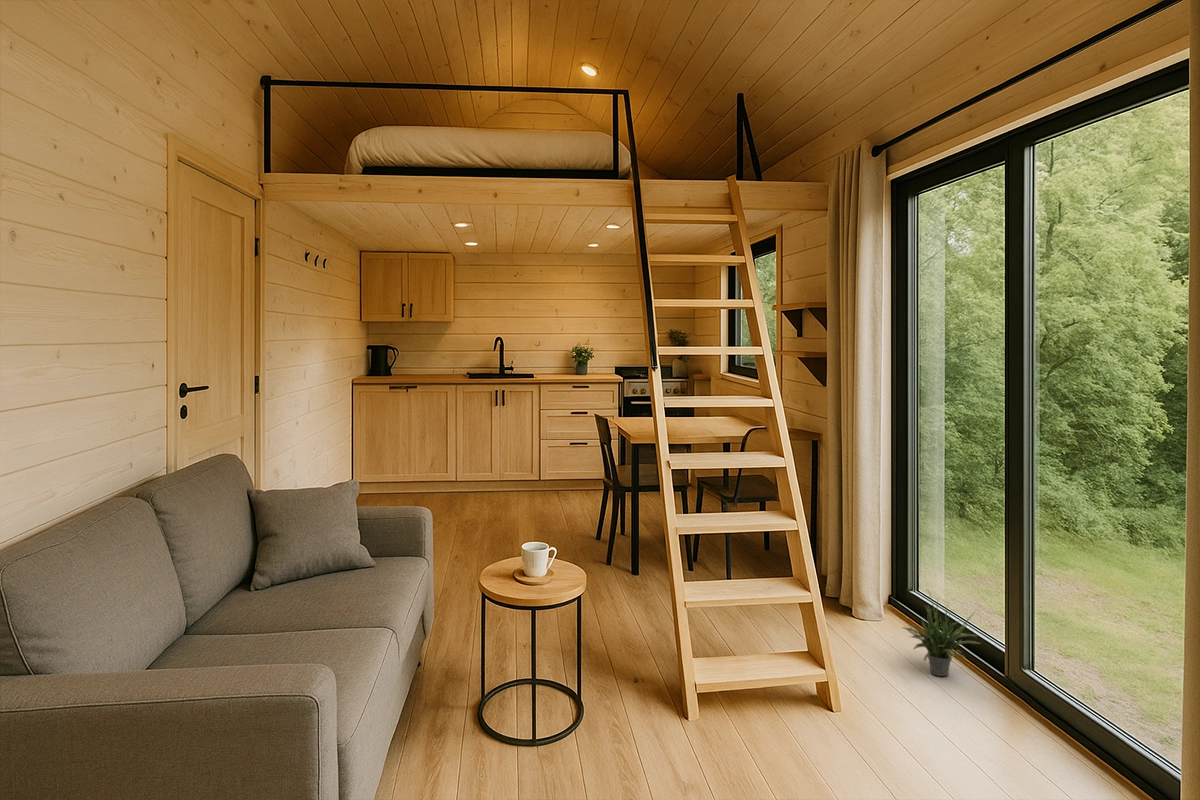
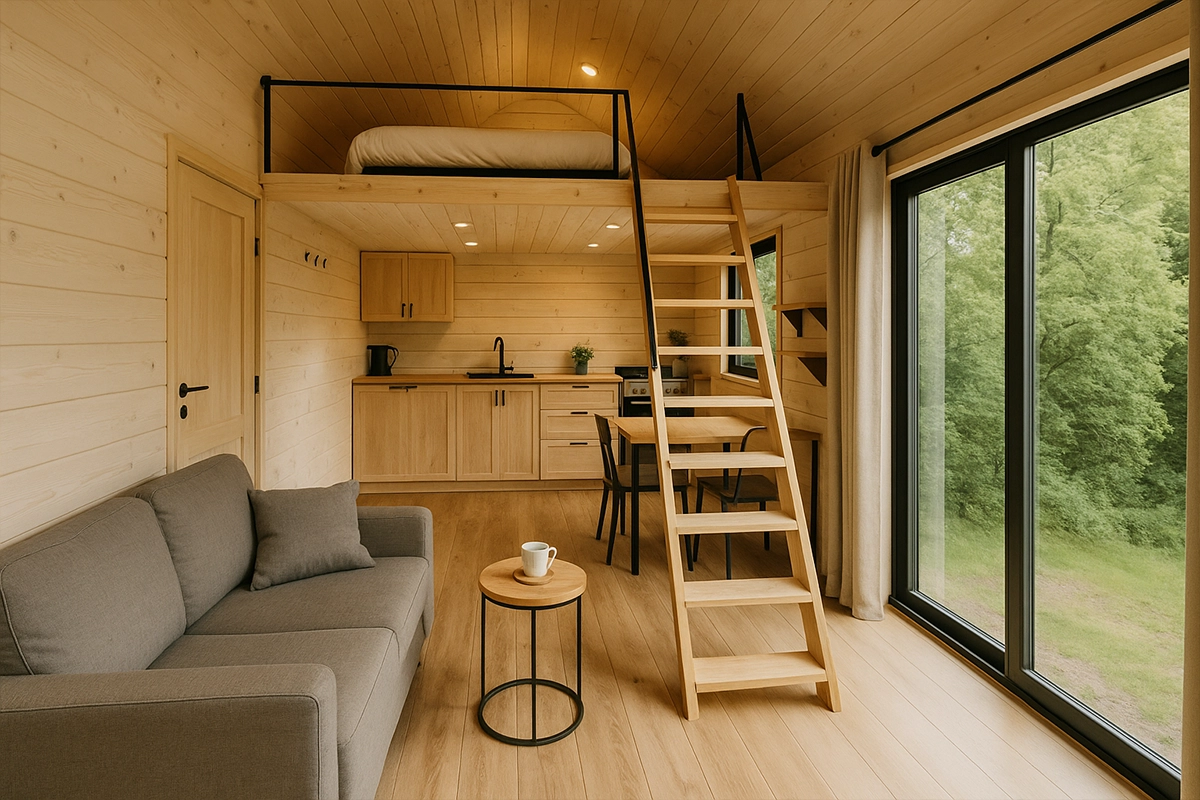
- potted plant [901,589,982,677]
